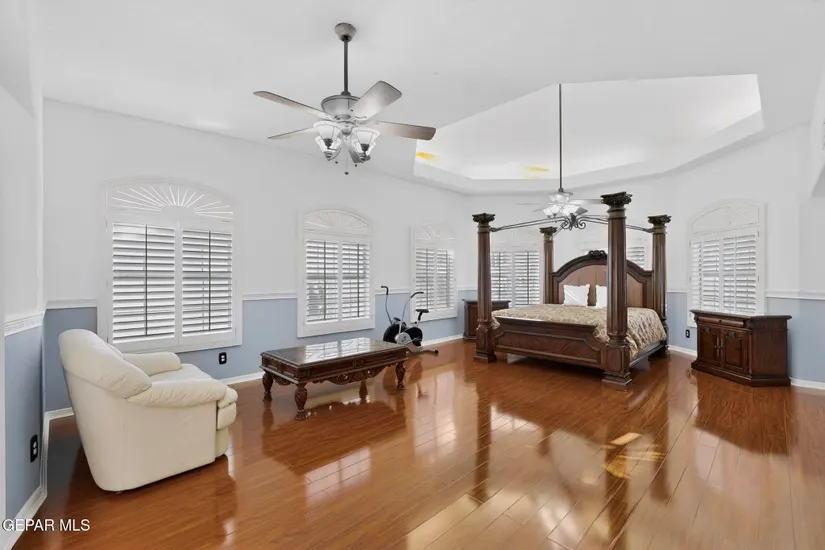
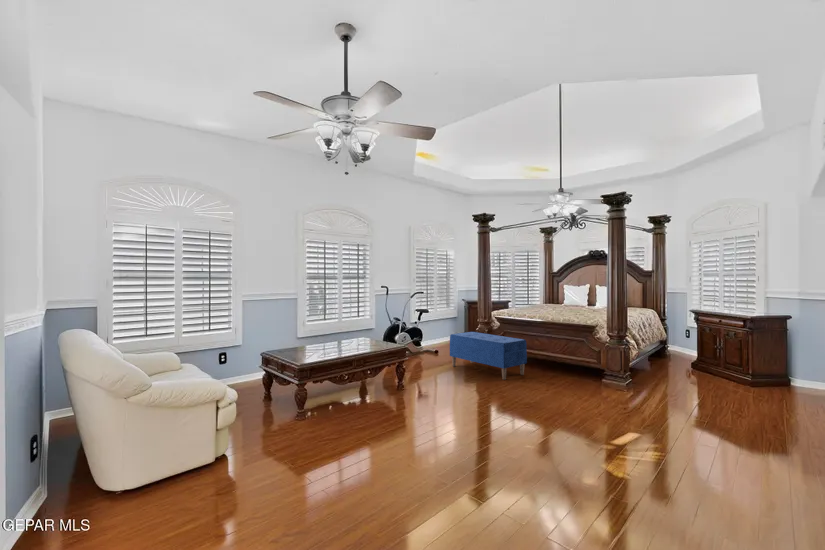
+ bench [449,331,528,381]
